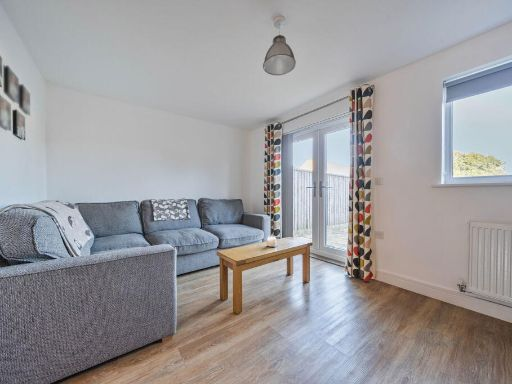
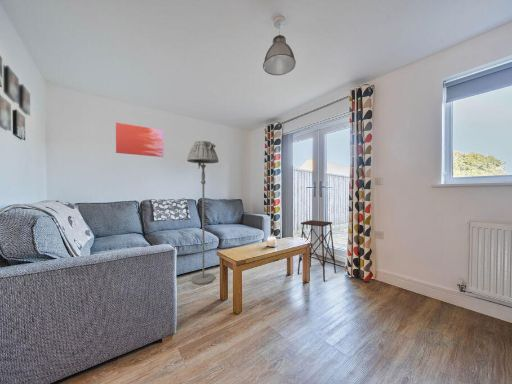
+ wall art [115,122,165,158]
+ floor lamp [186,140,220,285]
+ side table [297,219,337,283]
